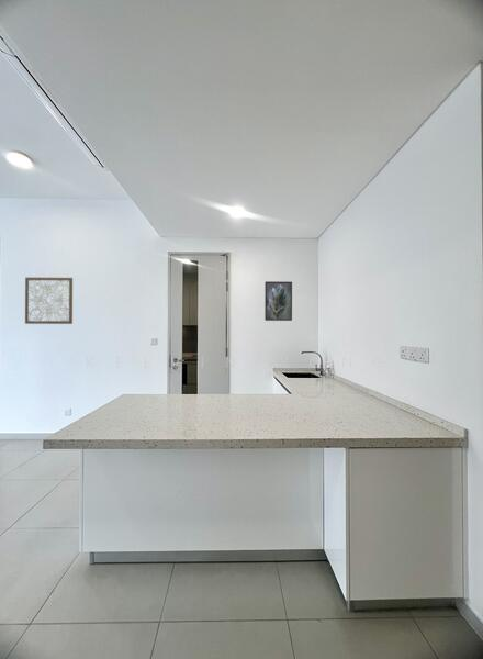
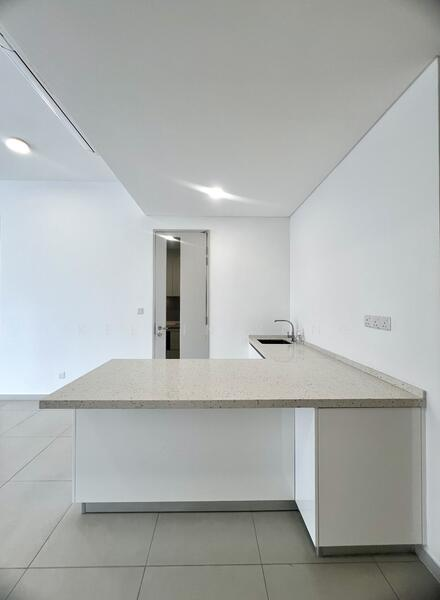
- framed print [263,280,293,322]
- wall art [24,277,74,325]
